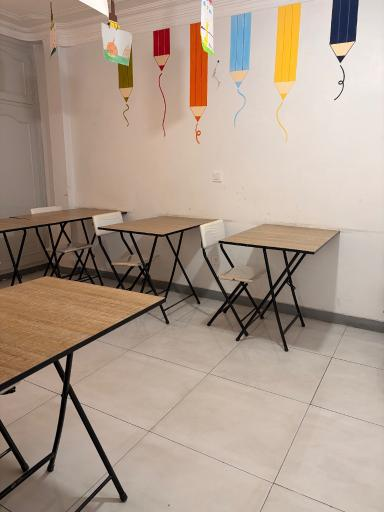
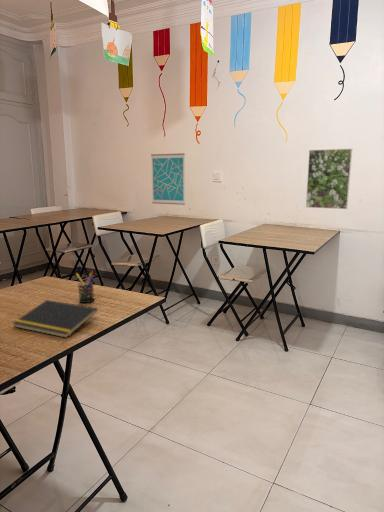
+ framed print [305,148,353,210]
+ wall art [150,152,186,206]
+ notepad [12,299,98,339]
+ pen holder [75,270,95,304]
